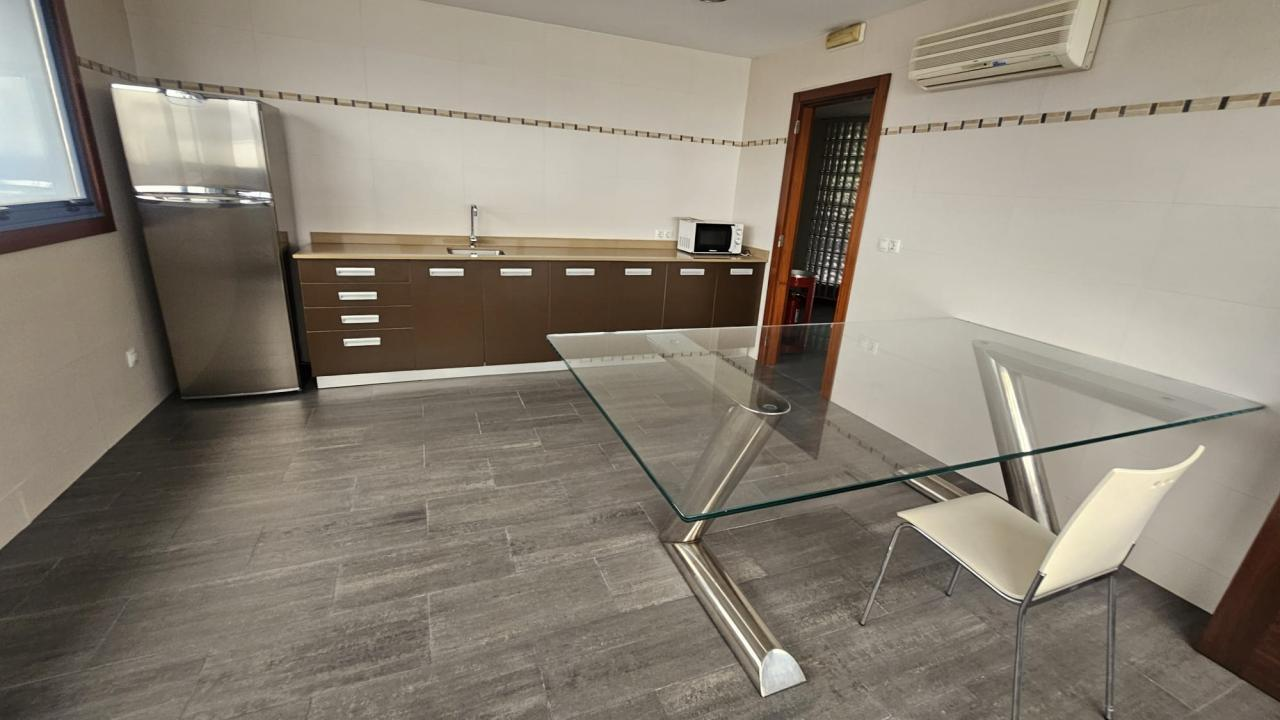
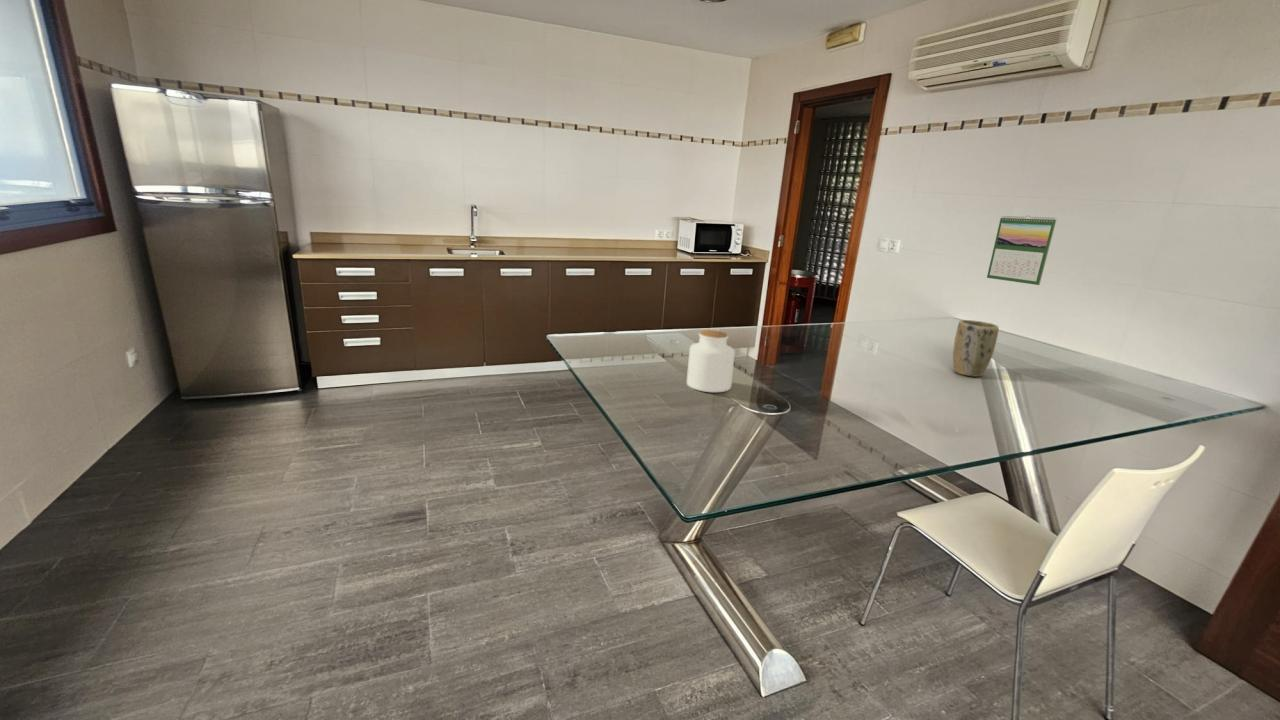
+ calendar [986,215,1058,286]
+ jar [686,329,736,393]
+ plant pot [952,319,1000,378]
